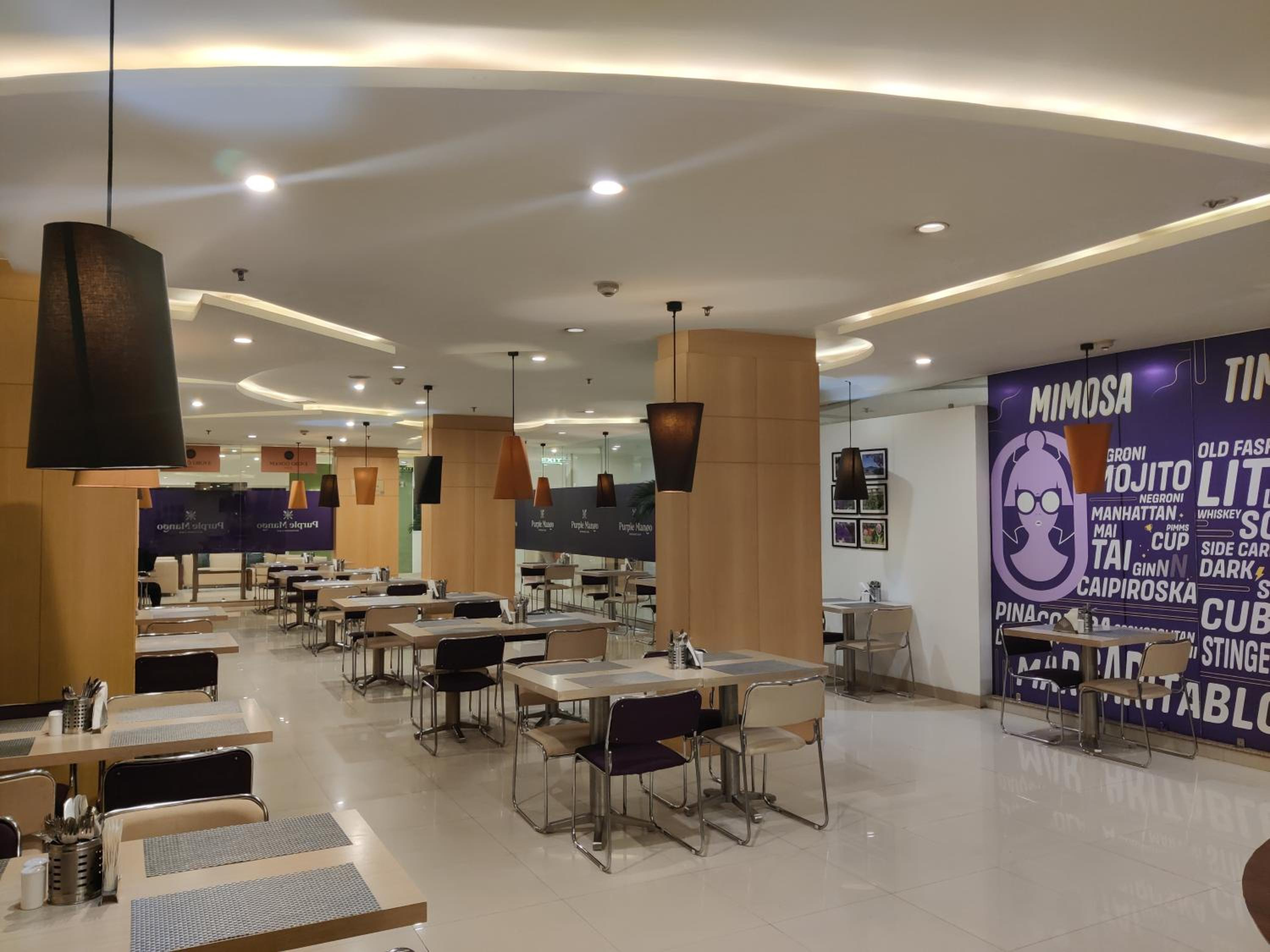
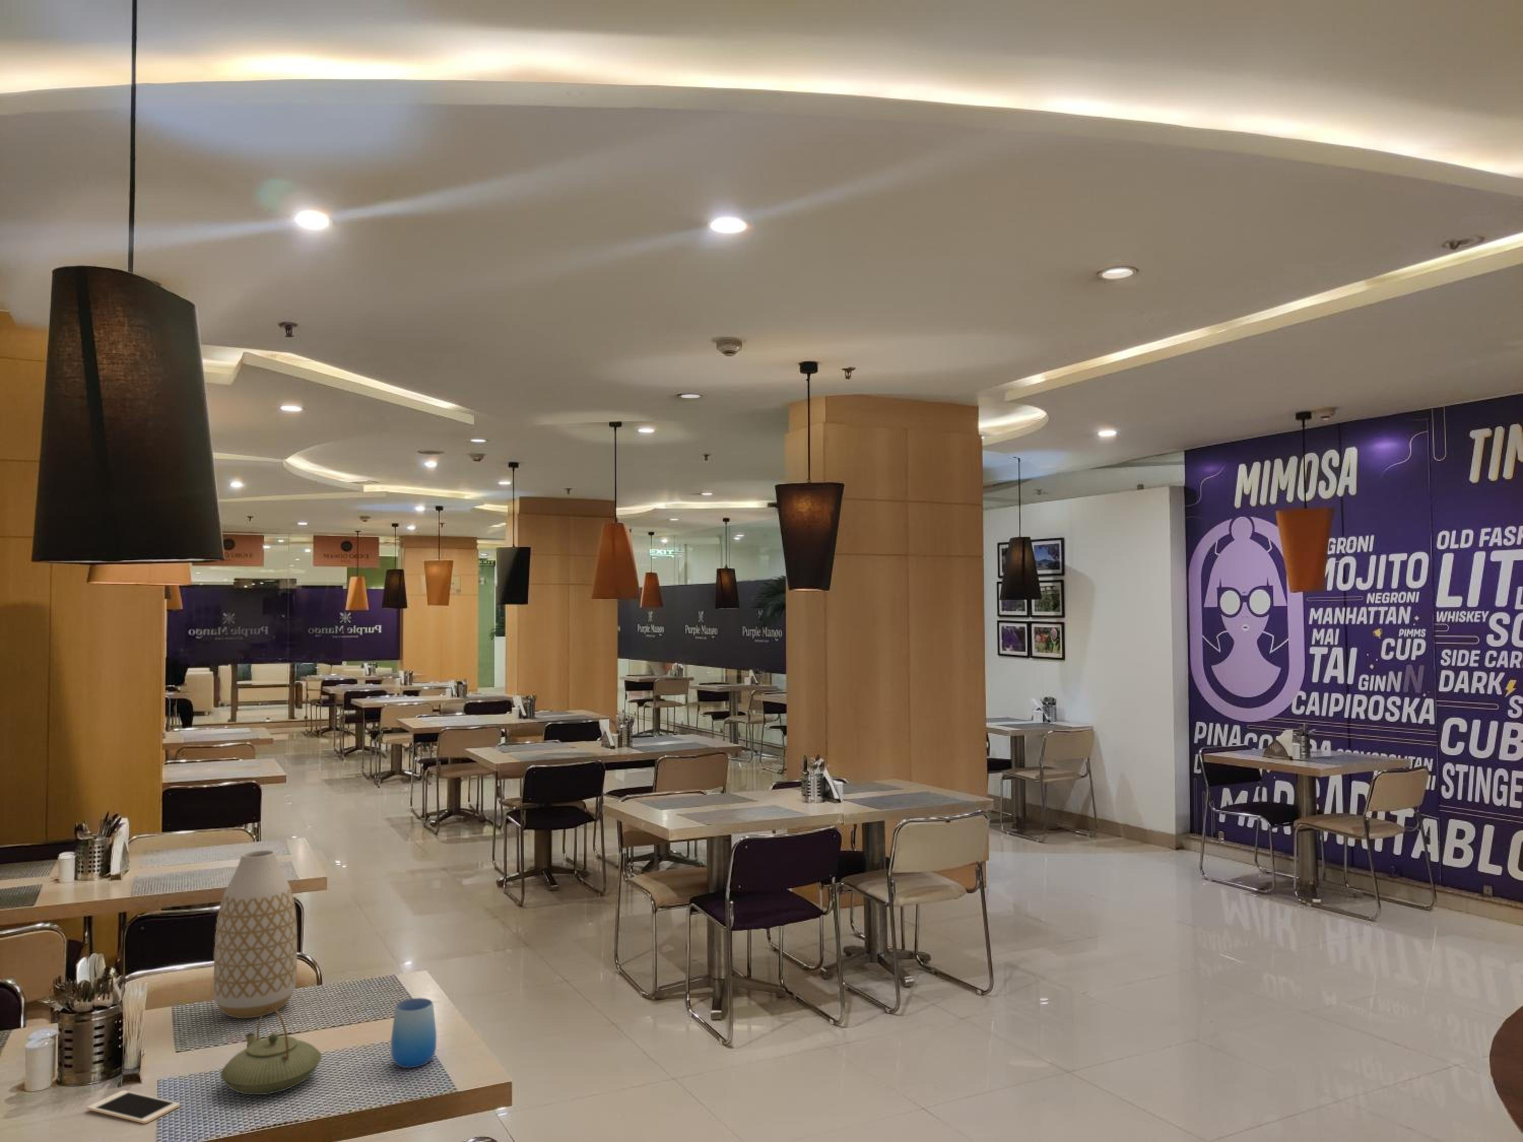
+ teapot [221,1006,323,1095]
+ vase [213,849,297,1018]
+ cell phone [86,1089,181,1124]
+ cup [391,997,437,1069]
